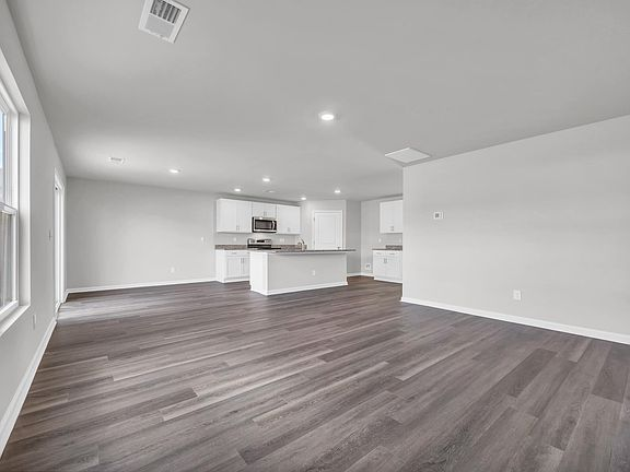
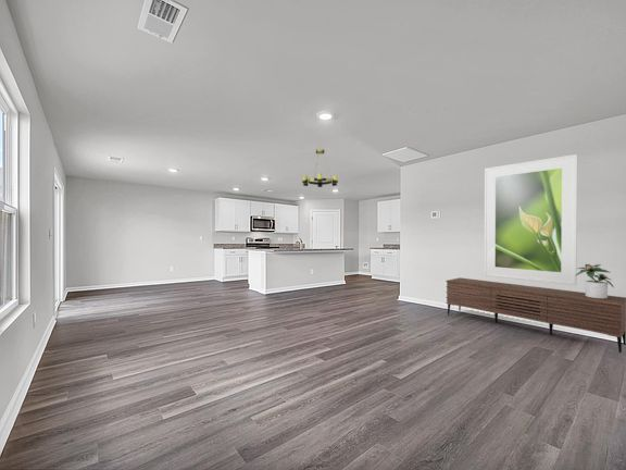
+ chandelier [301,148,339,188]
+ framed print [484,153,578,286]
+ potted plant [575,263,615,299]
+ sideboard [445,276,626,354]
